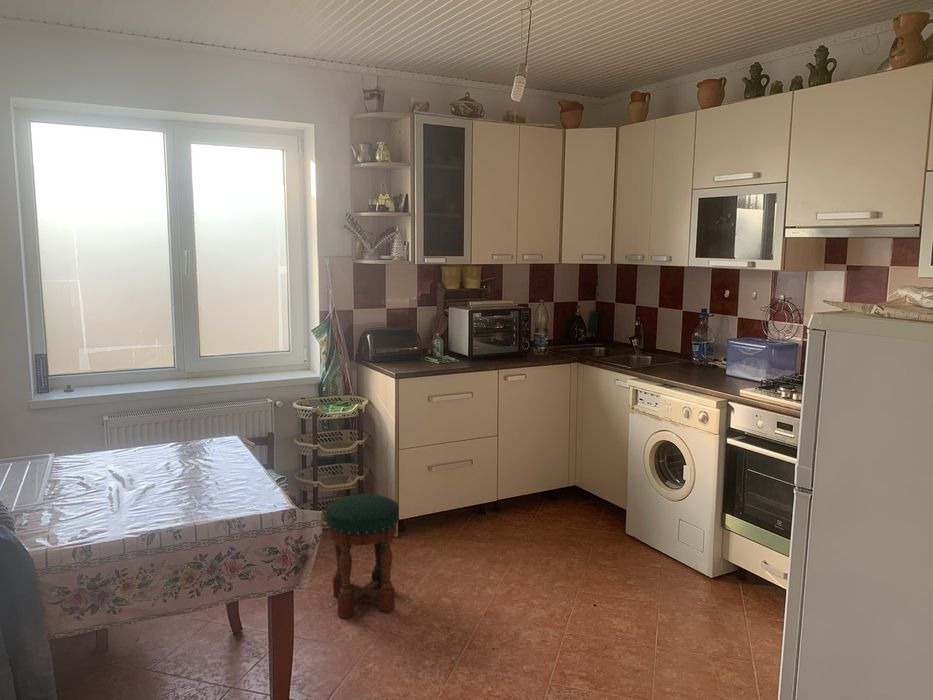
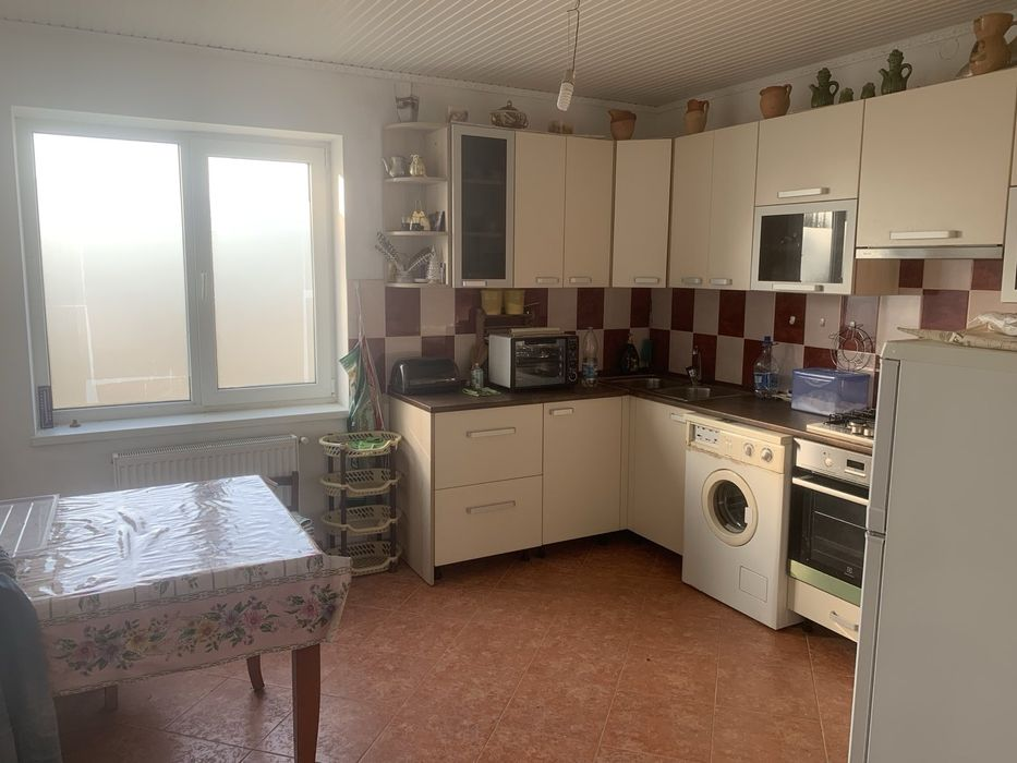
- stool [325,493,400,620]
